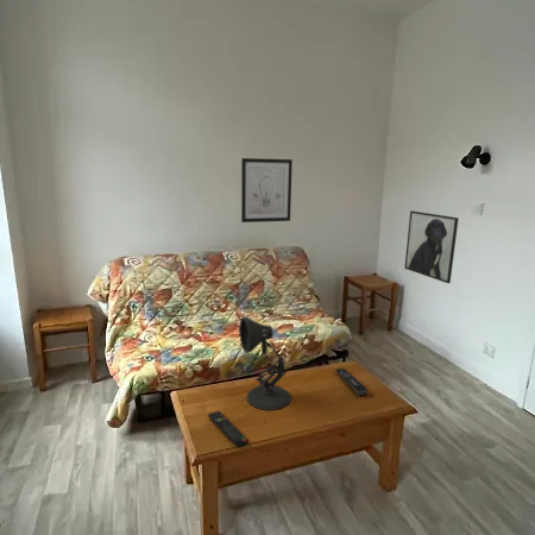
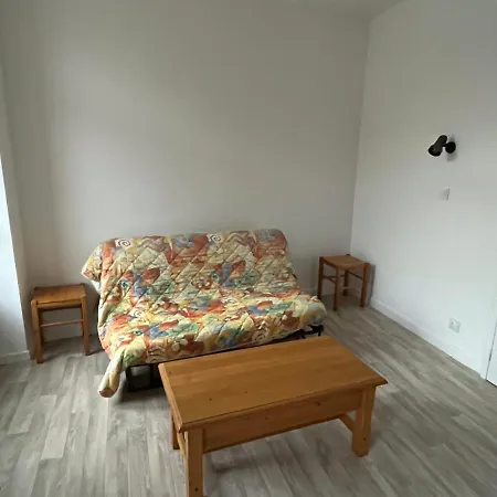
- desk lamp [238,315,292,411]
- remote control [207,410,250,448]
- remote control [334,367,369,397]
- wall art [240,157,294,224]
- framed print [403,210,460,284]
